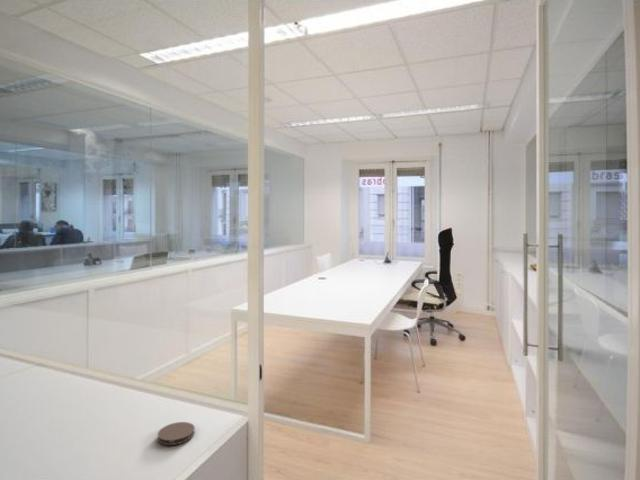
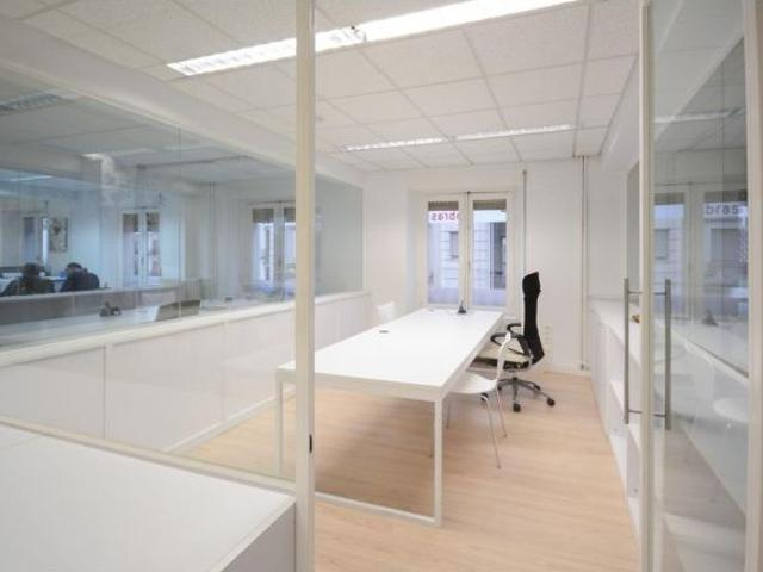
- coaster [157,421,196,446]
